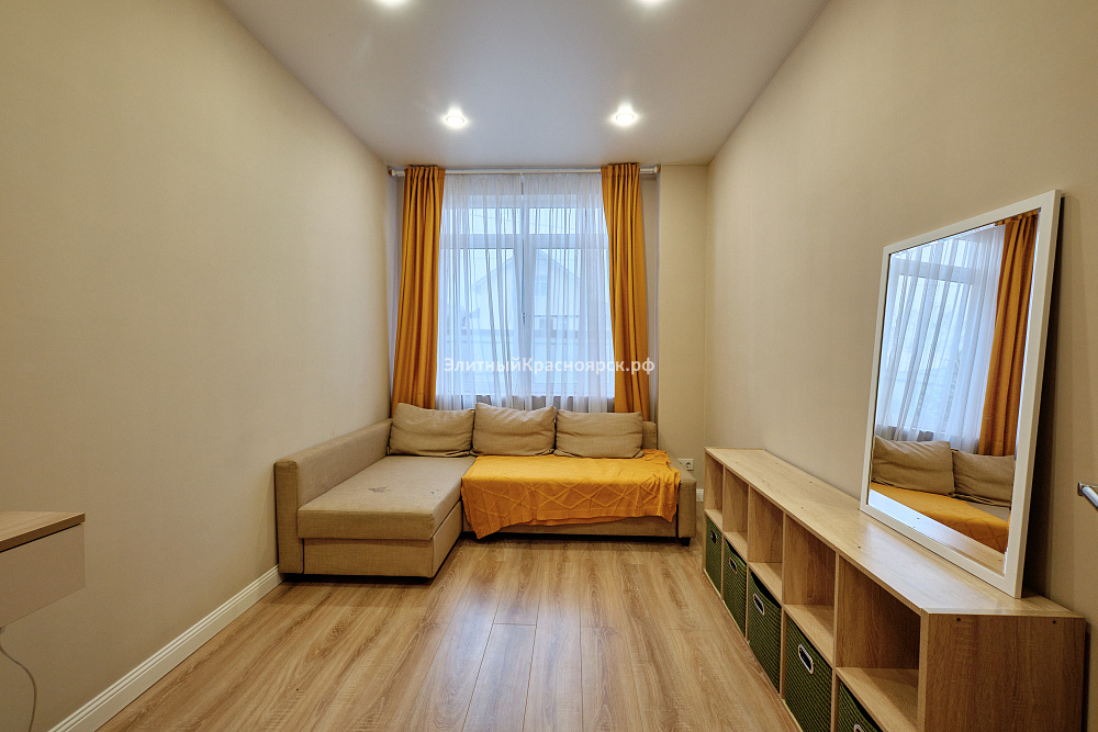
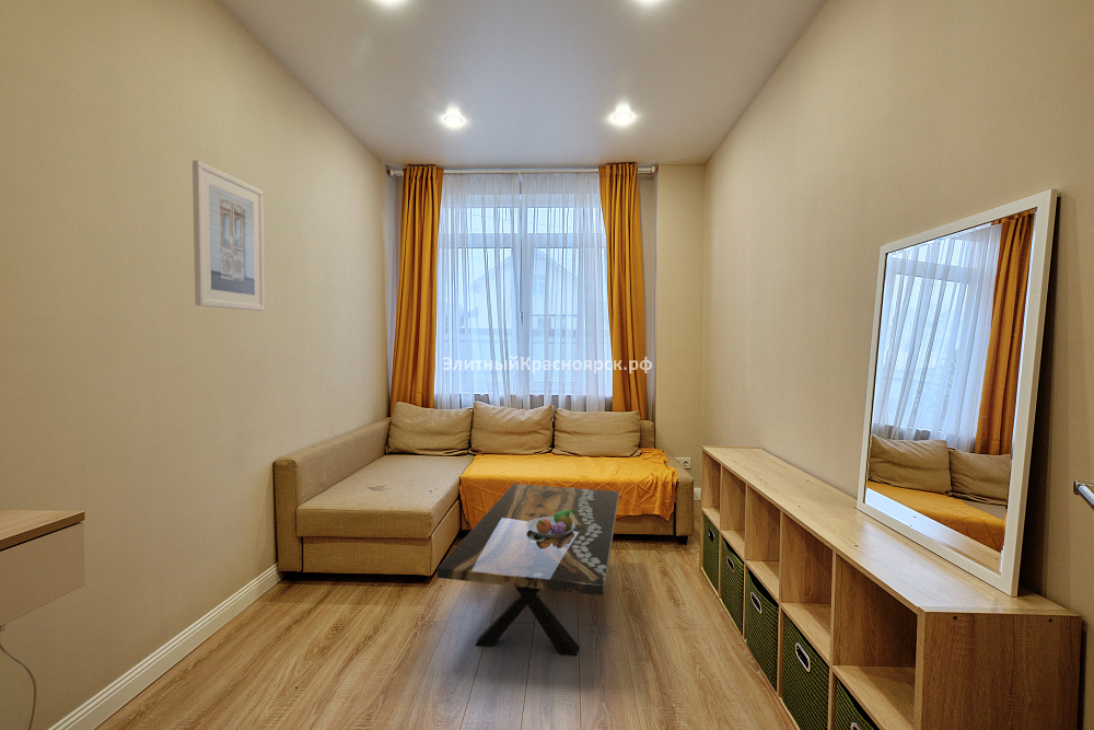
+ coffee table [435,483,620,658]
+ fruit bowl [526,510,575,537]
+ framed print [191,159,266,312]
